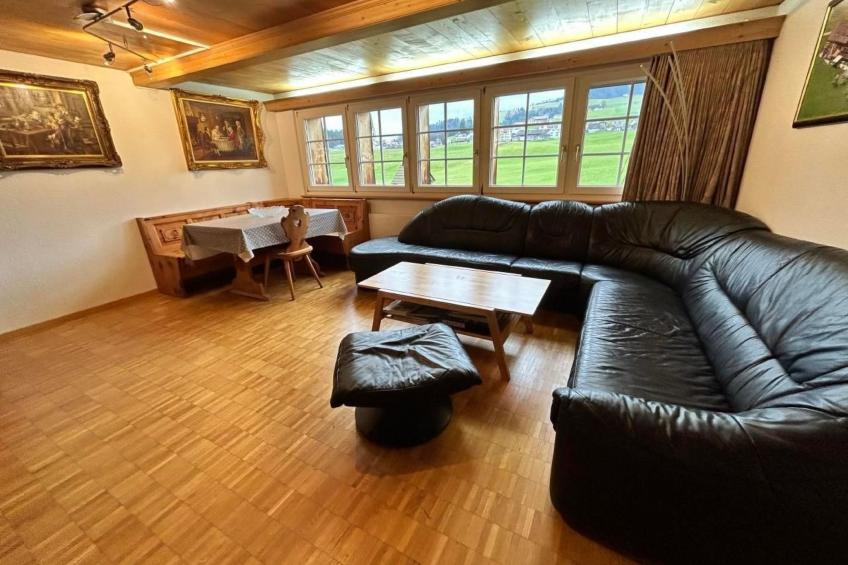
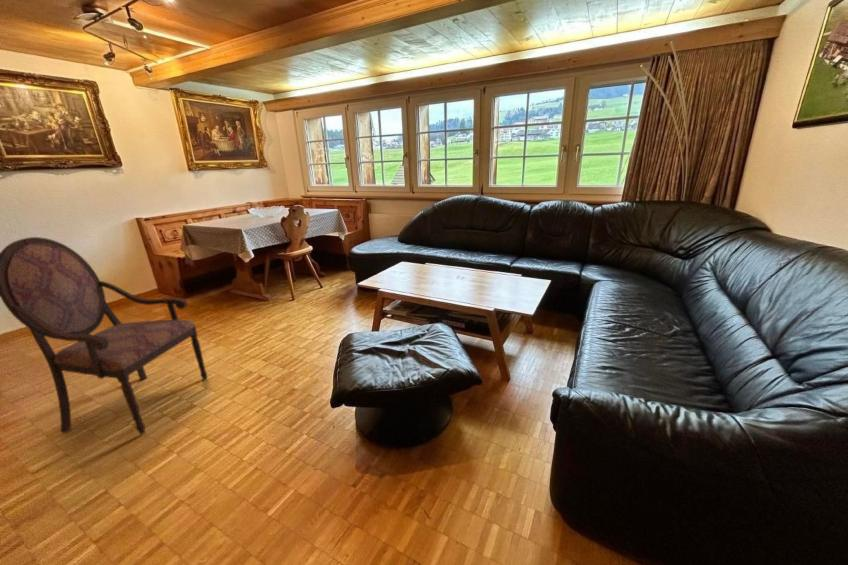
+ armchair [0,236,208,436]
